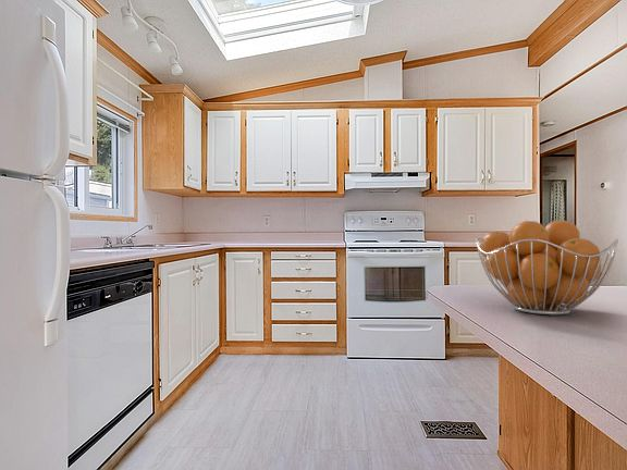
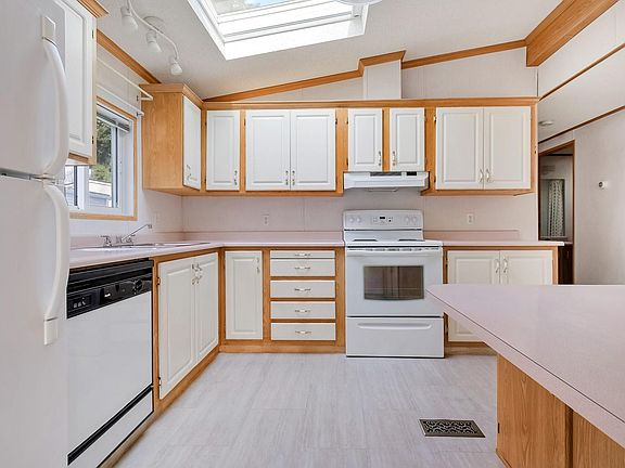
- fruit basket [475,220,619,316]
